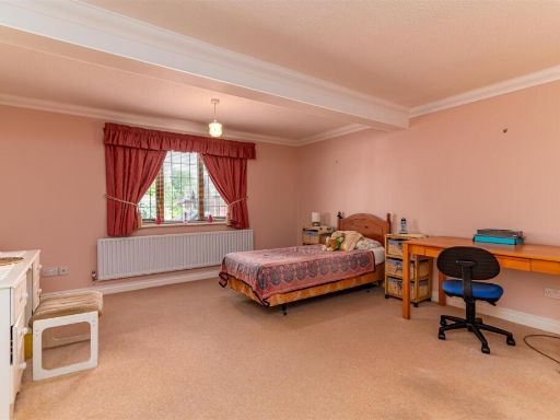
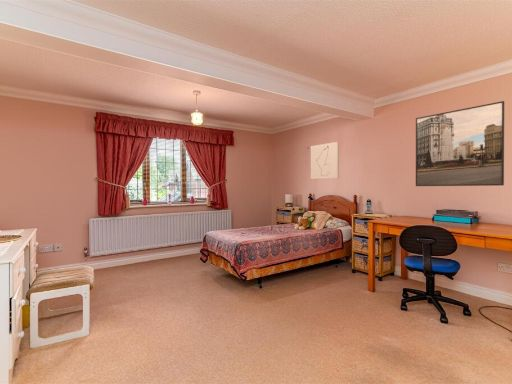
+ wall art [310,141,340,180]
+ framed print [415,100,505,187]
